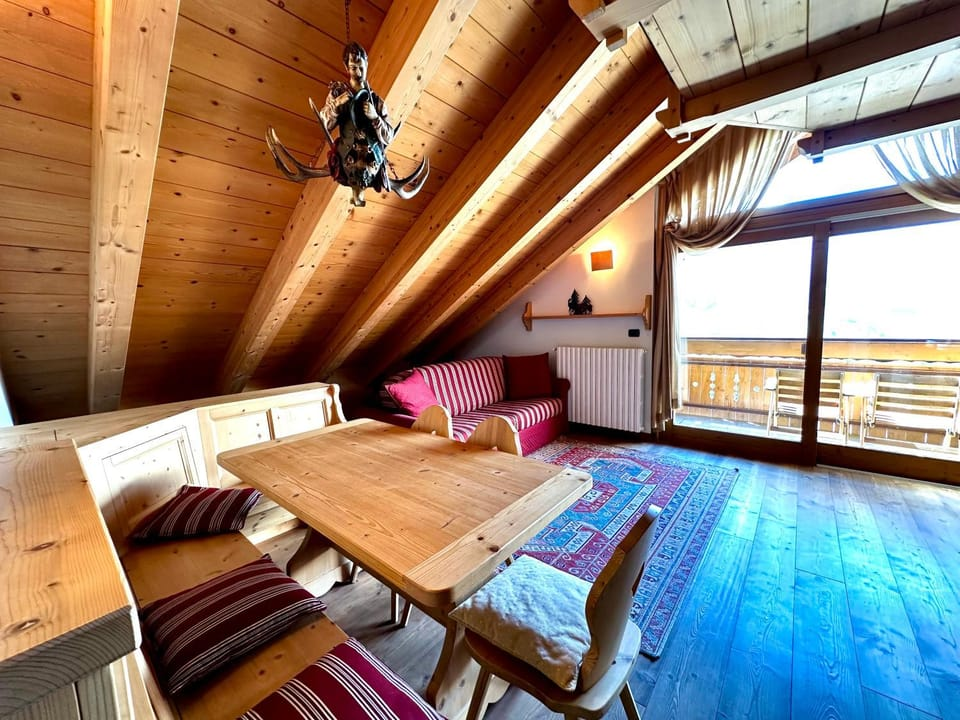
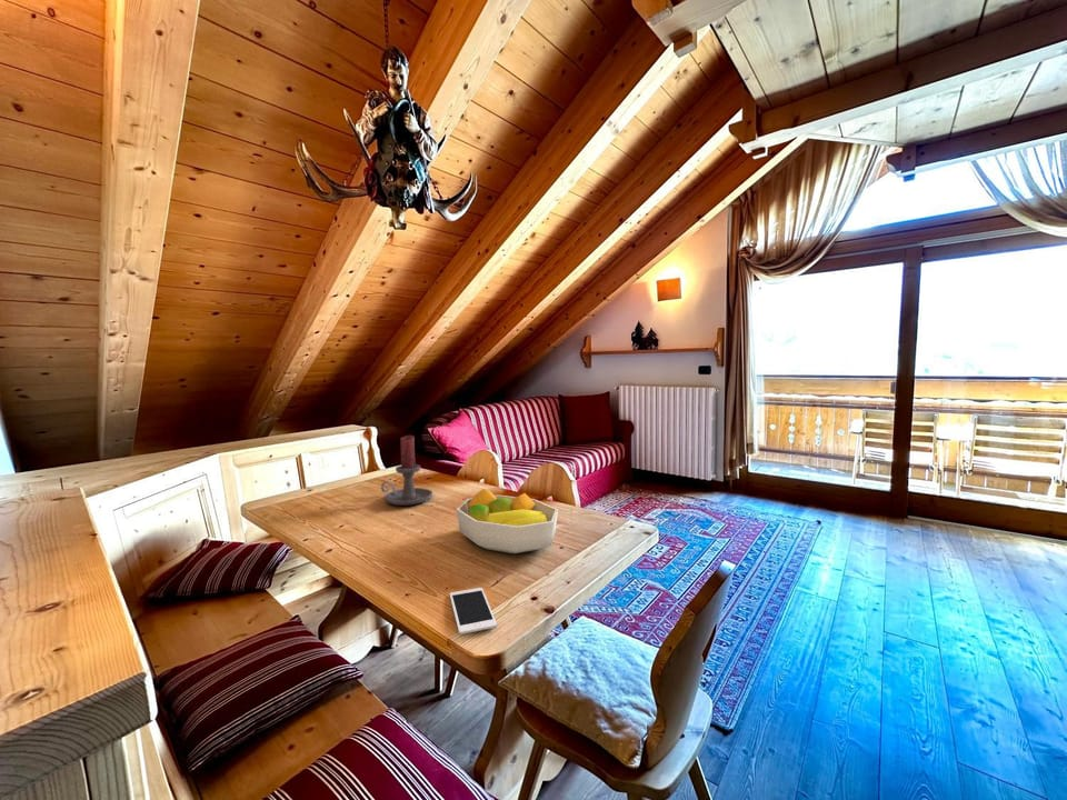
+ candle holder [380,434,433,507]
+ cell phone [449,587,498,636]
+ fruit bowl [456,488,559,554]
